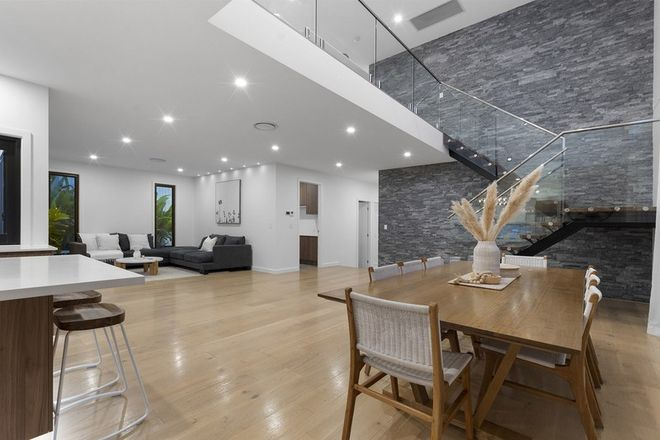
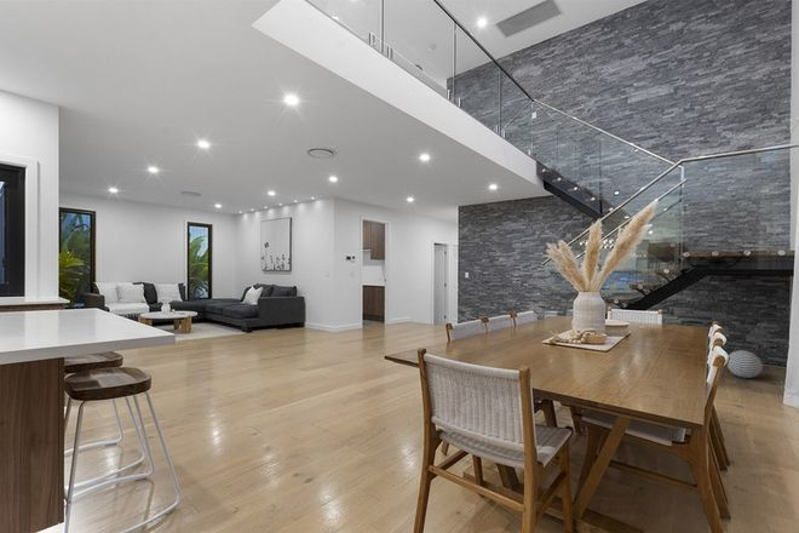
+ decorative ball [726,349,764,379]
